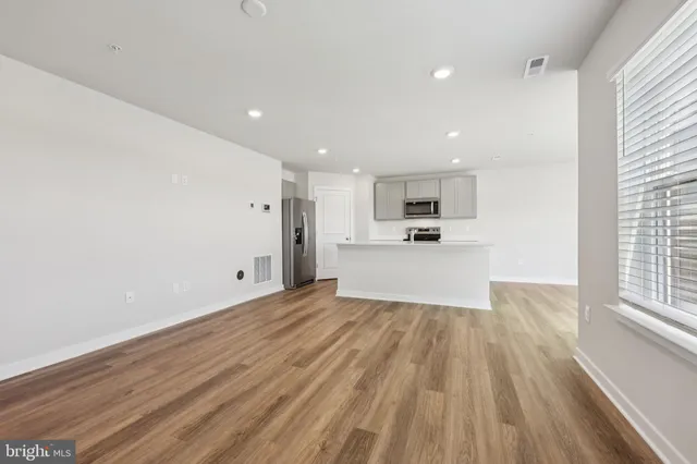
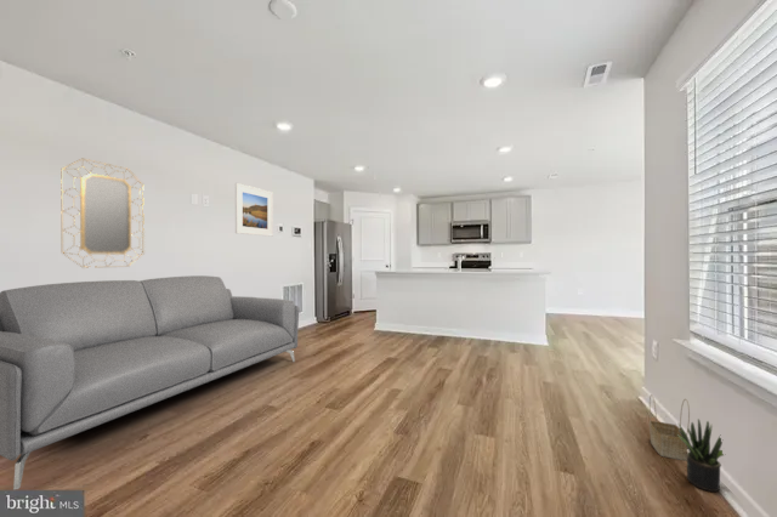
+ sofa [0,274,300,492]
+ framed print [234,182,274,238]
+ potted plant [676,417,725,493]
+ basket [648,393,691,462]
+ home mirror [61,158,146,269]
